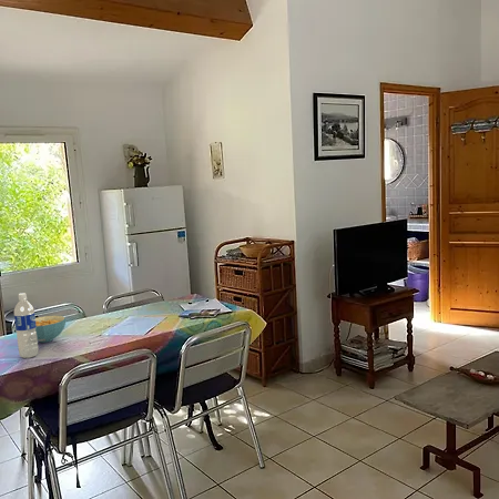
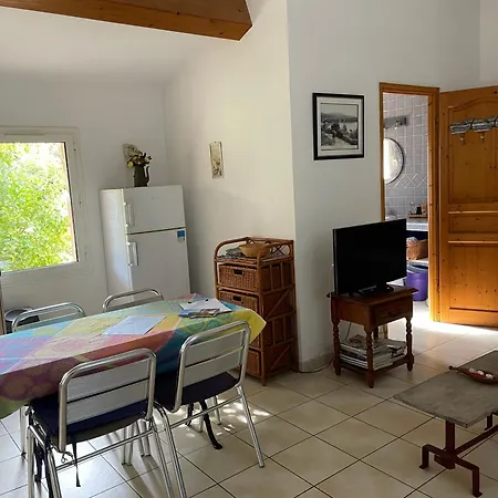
- cereal bowl [35,315,67,344]
- water bottle [13,292,40,359]
